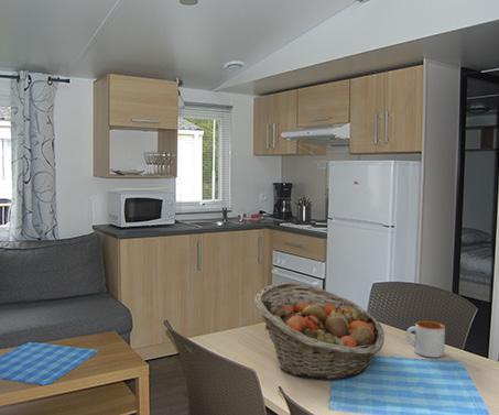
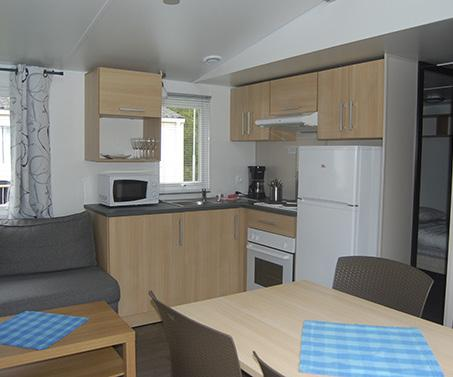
- mug [405,320,446,359]
- fruit basket [253,282,386,381]
